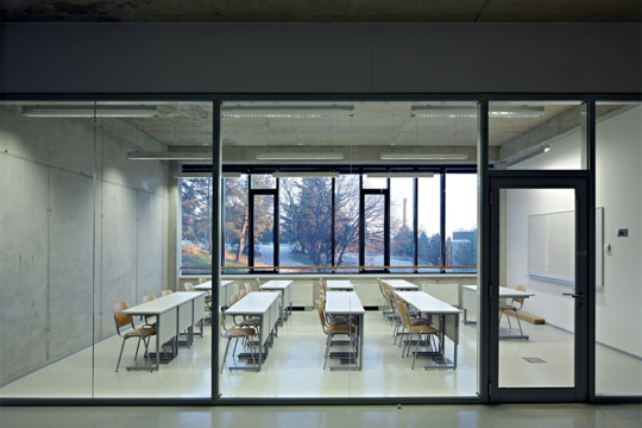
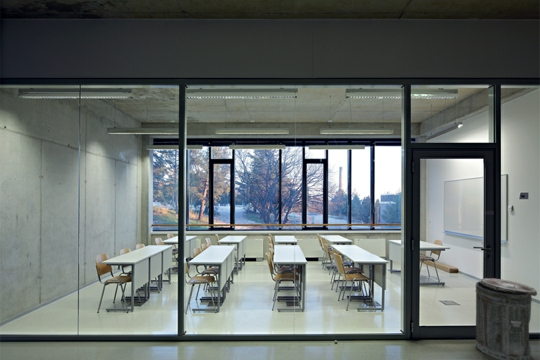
+ trash can lid [474,277,538,360]
